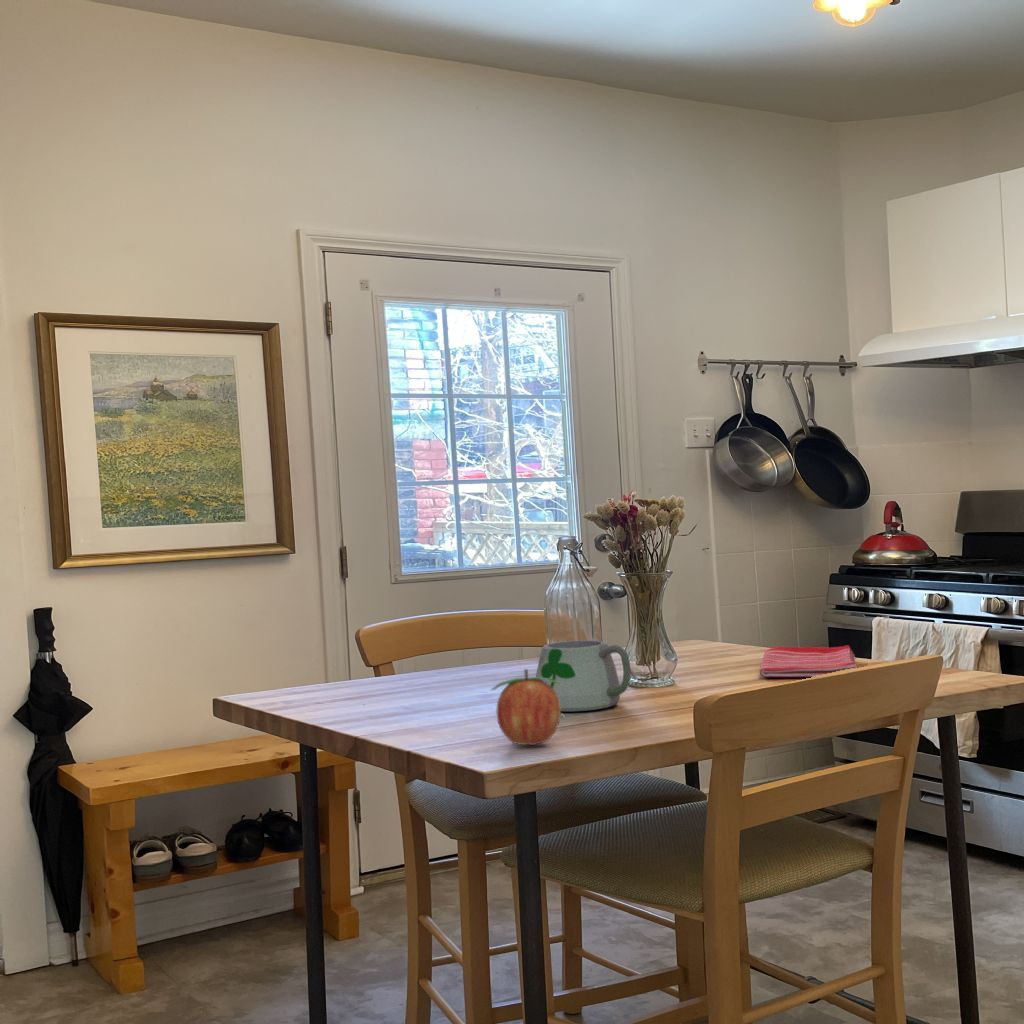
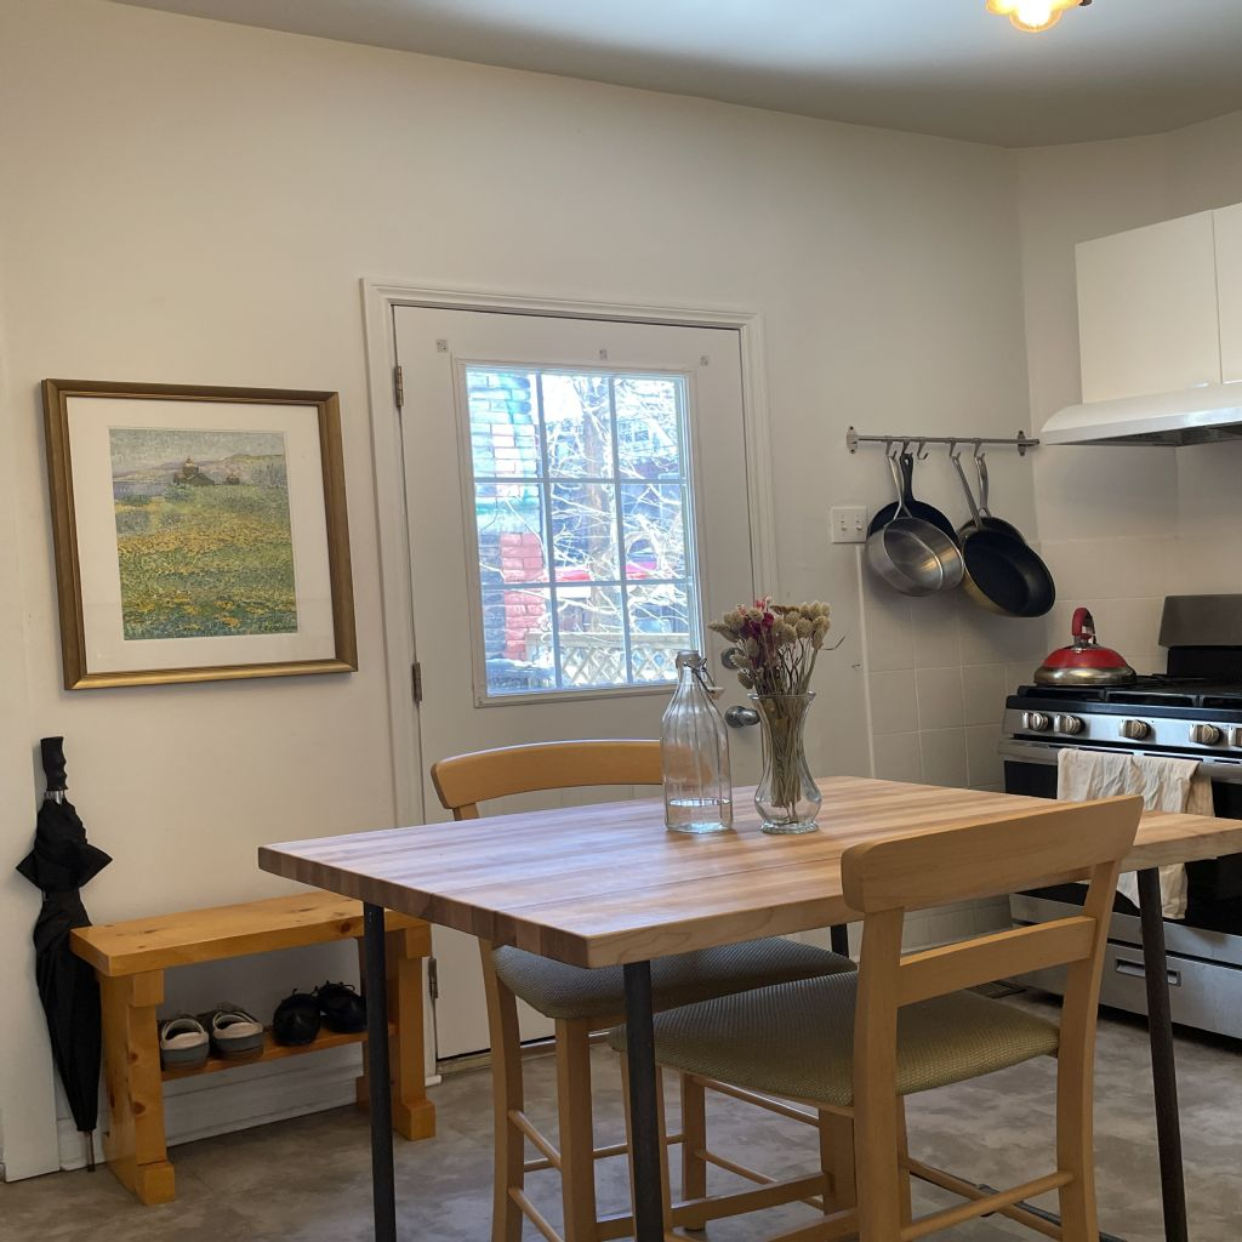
- dish towel [759,644,858,678]
- mug [535,639,632,719]
- fruit [490,668,562,746]
